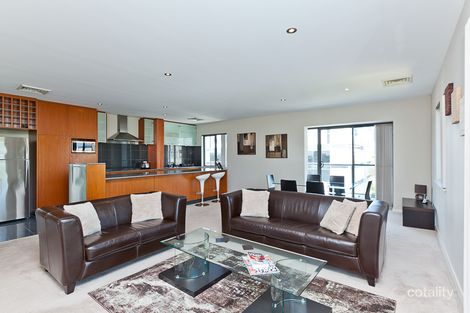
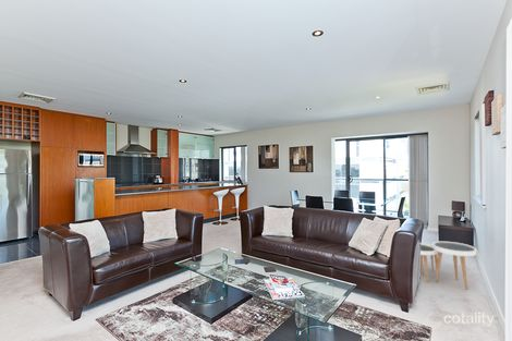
+ side table [419,241,478,291]
